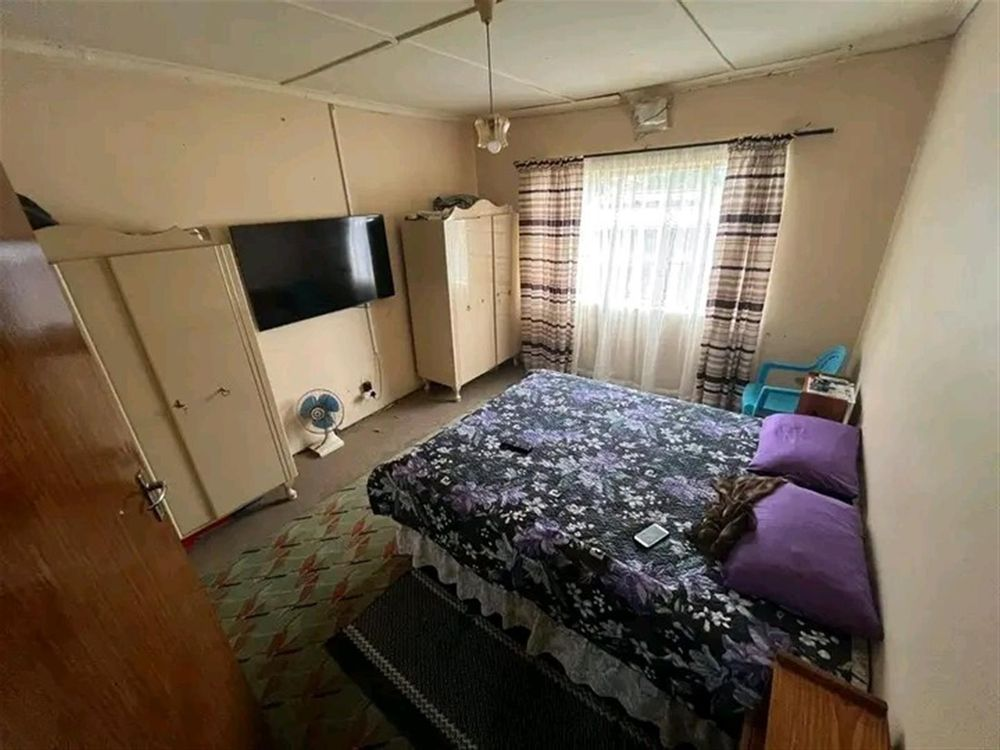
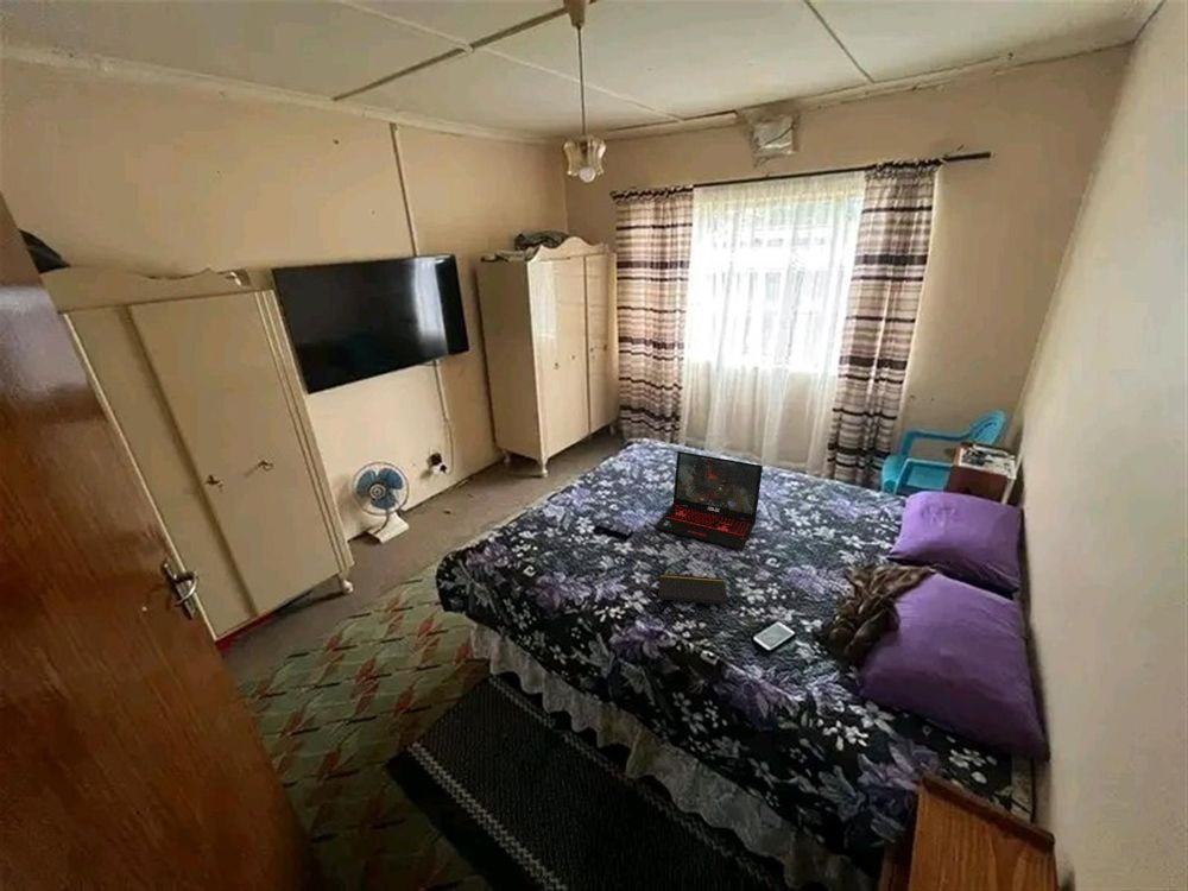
+ laptop [652,450,764,551]
+ notepad [657,573,729,606]
